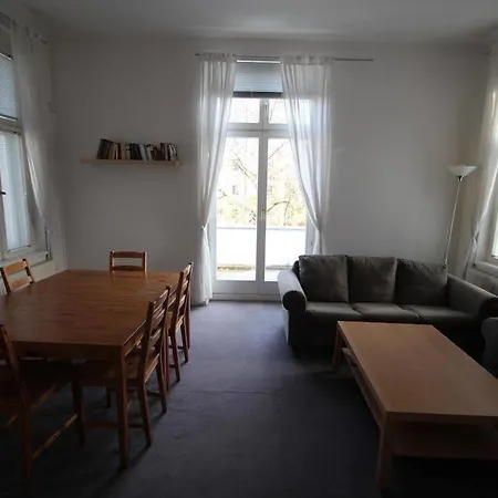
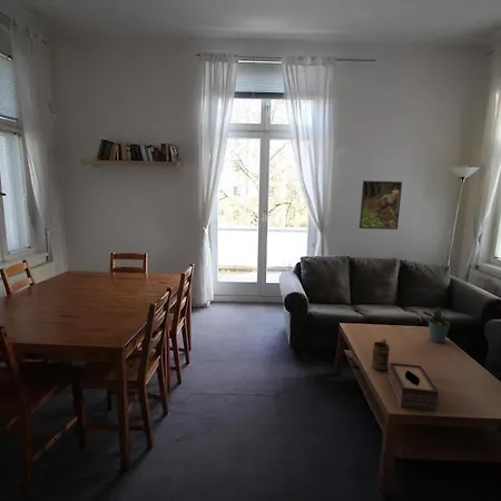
+ potted plant [422,306,451,344]
+ mug [371,337,391,372]
+ tissue box [387,362,440,412]
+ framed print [358,179,403,230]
